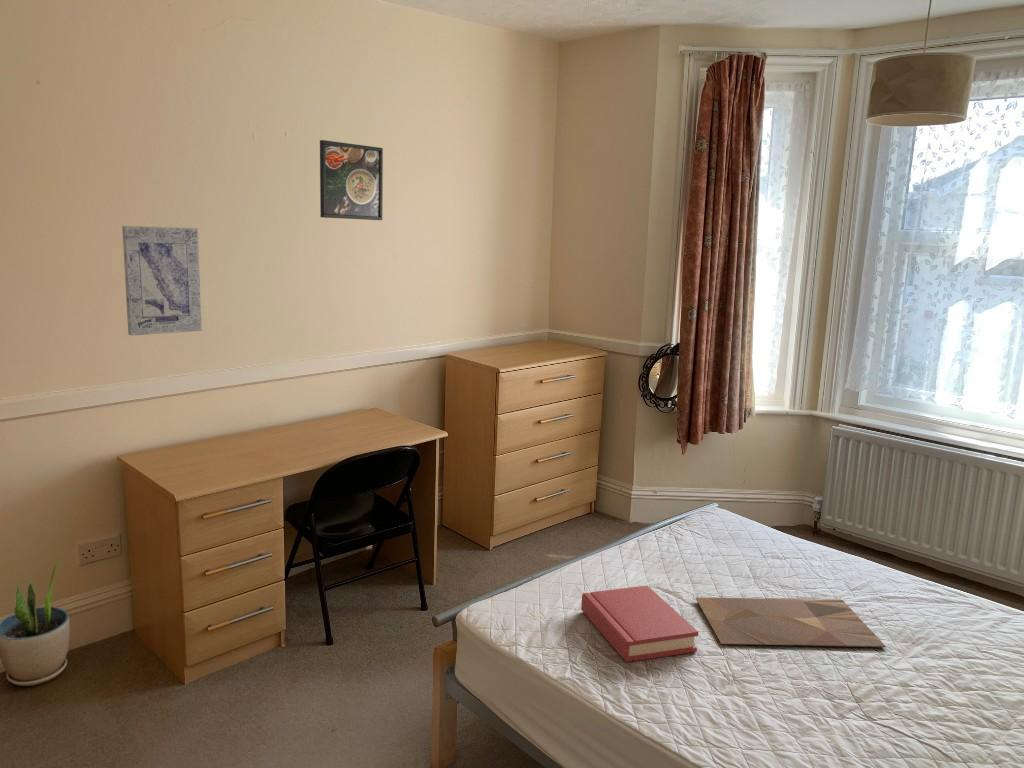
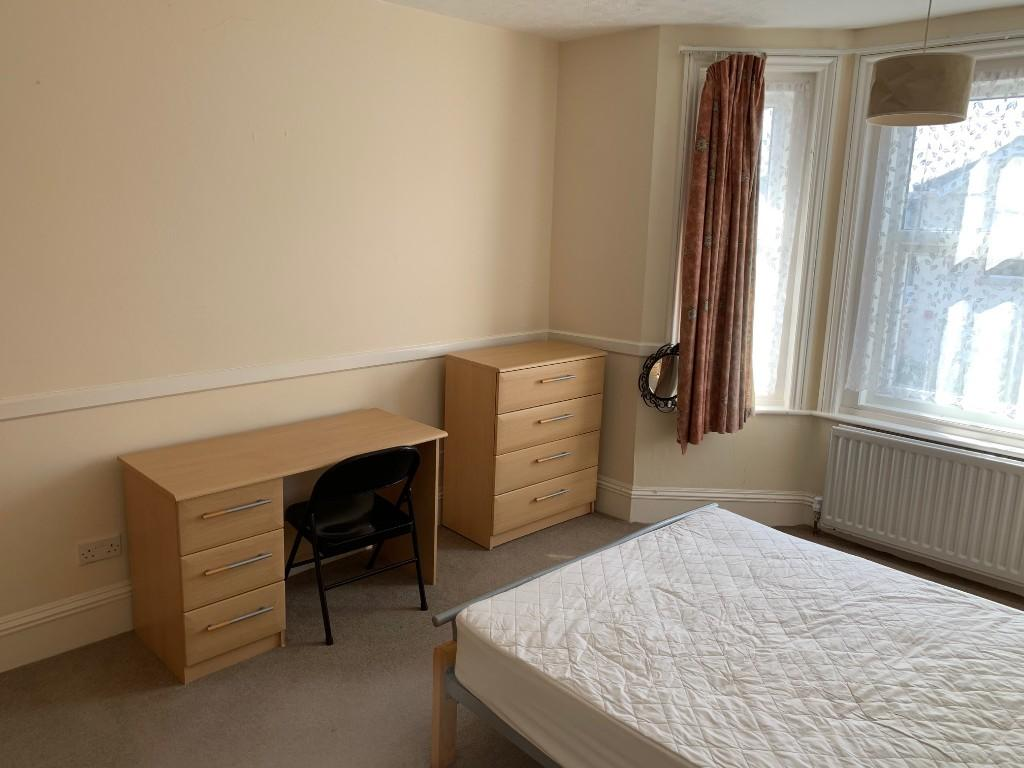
- potted plant [0,560,71,687]
- hardback book [580,585,699,663]
- wall art [121,225,203,337]
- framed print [319,139,384,221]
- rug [695,596,887,648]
